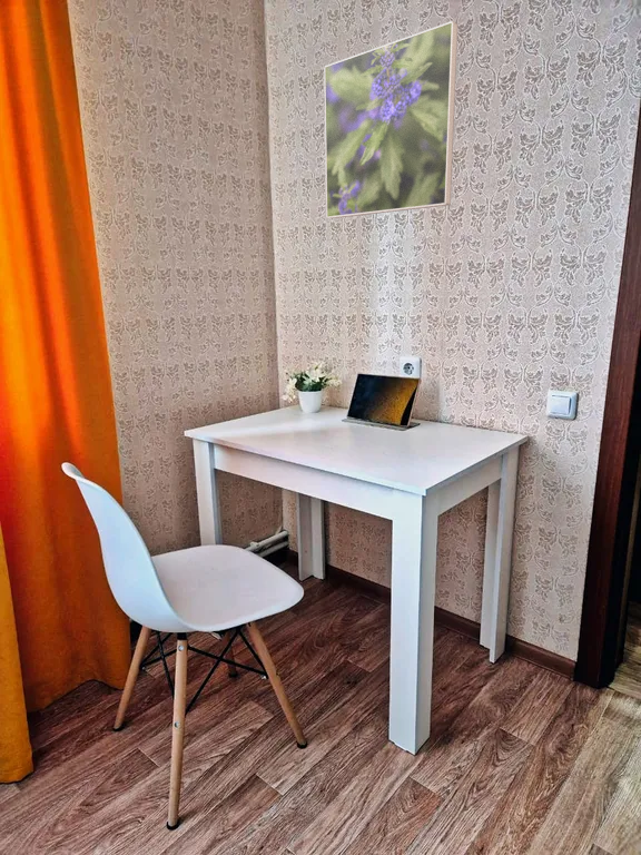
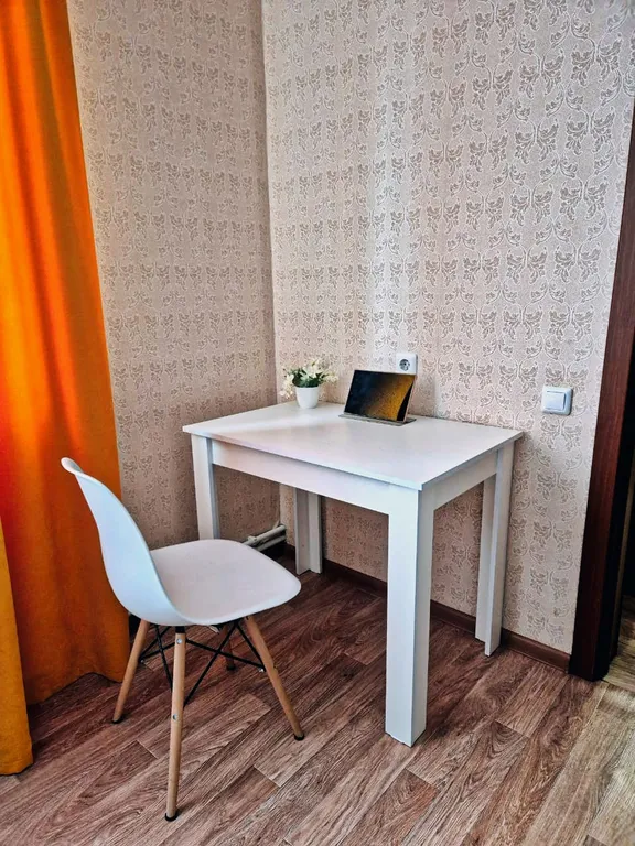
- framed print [323,20,458,219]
